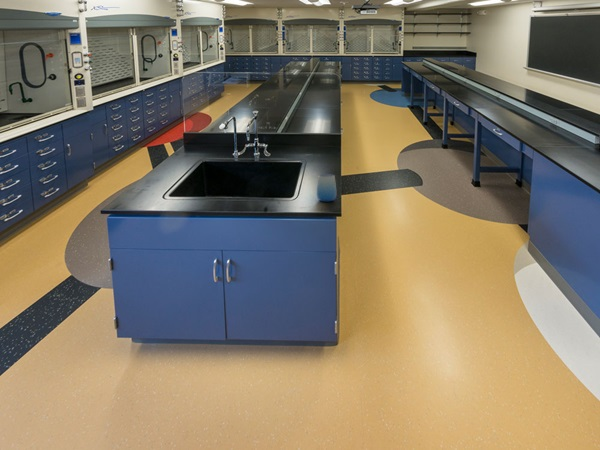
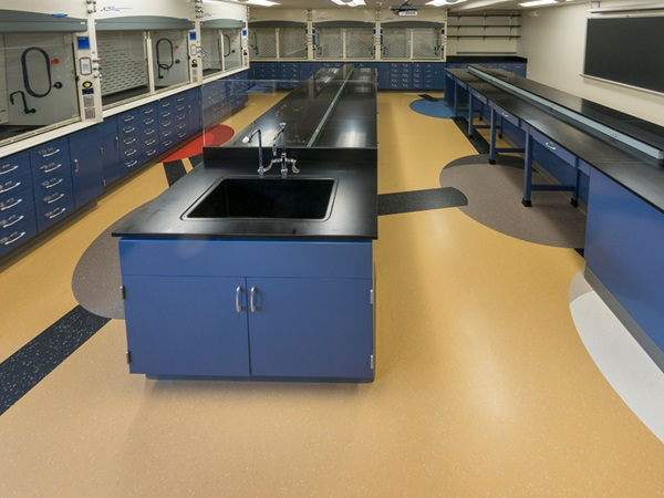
- cup [316,173,337,202]
